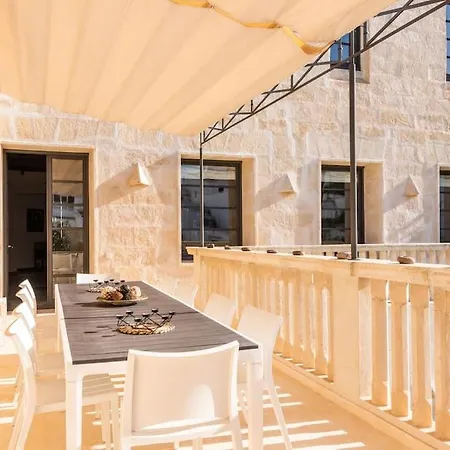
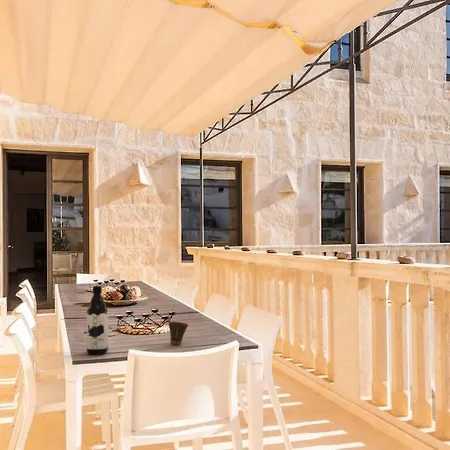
+ cup [167,321,189,346]
+ water bottle [85,285,109,356]
